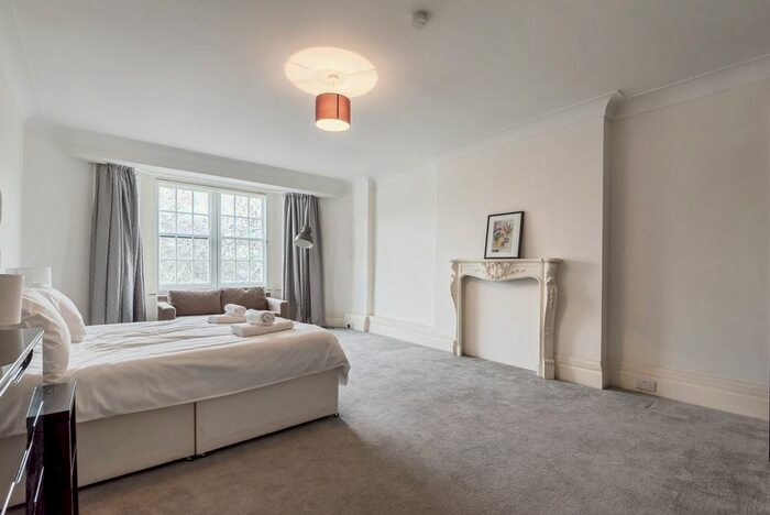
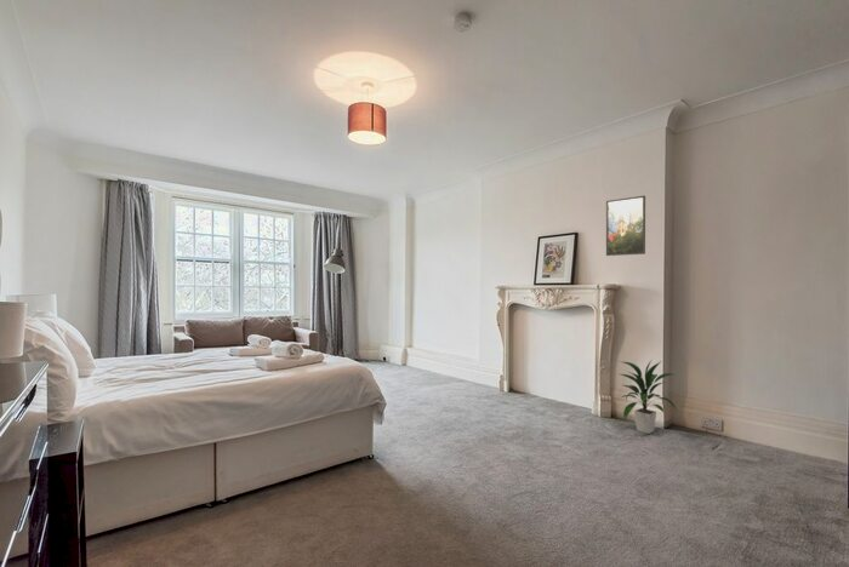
+ indoor plant [617,360,678,435]
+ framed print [605,194,646,257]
